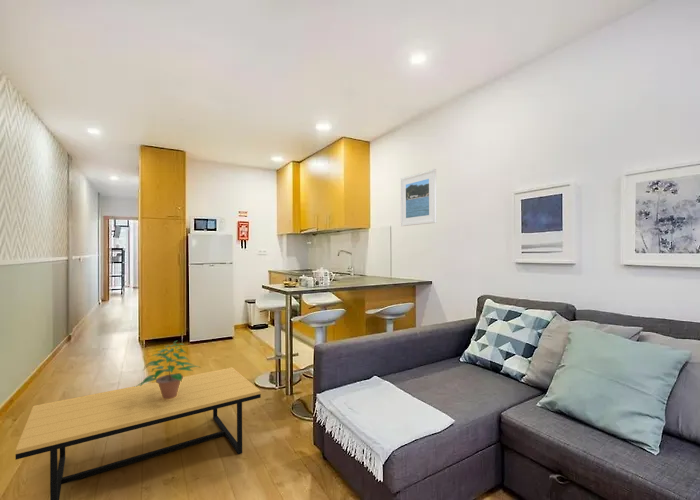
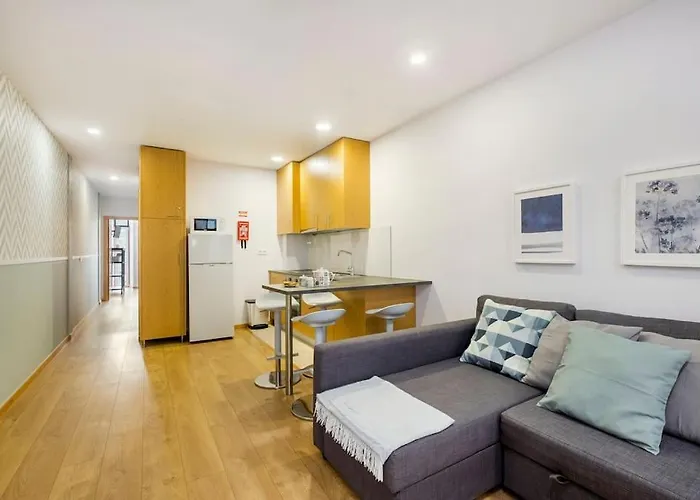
- potted plant [135,340,202,399]
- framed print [400,168,437,227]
- coffee table [15,367,262,500]
